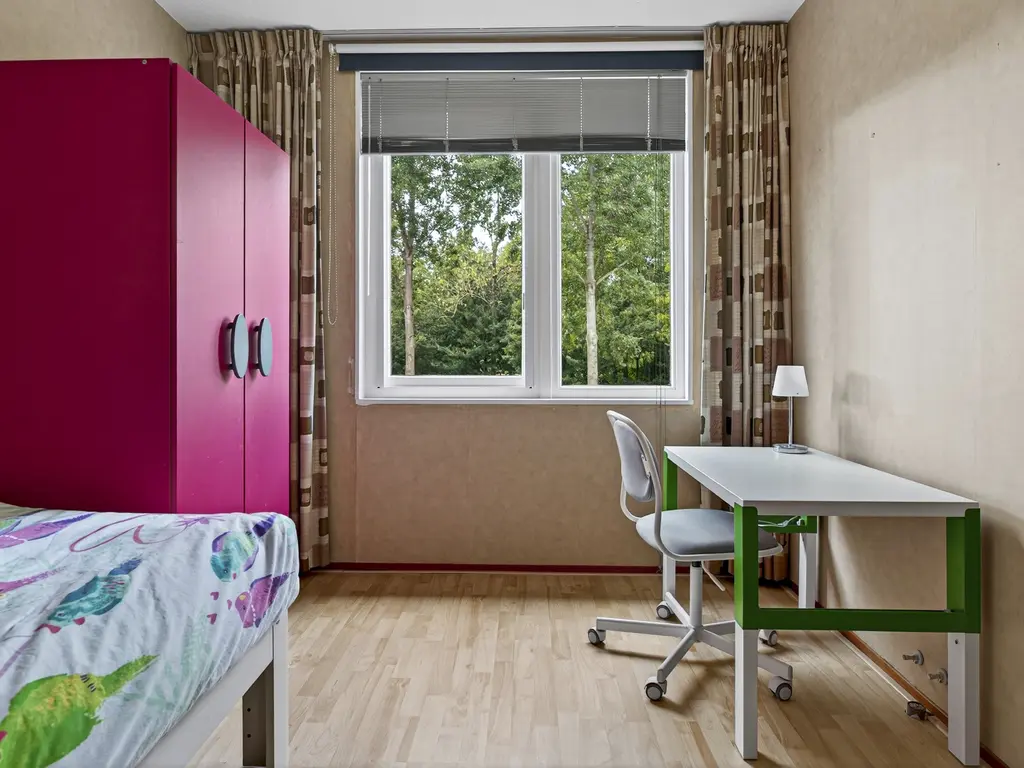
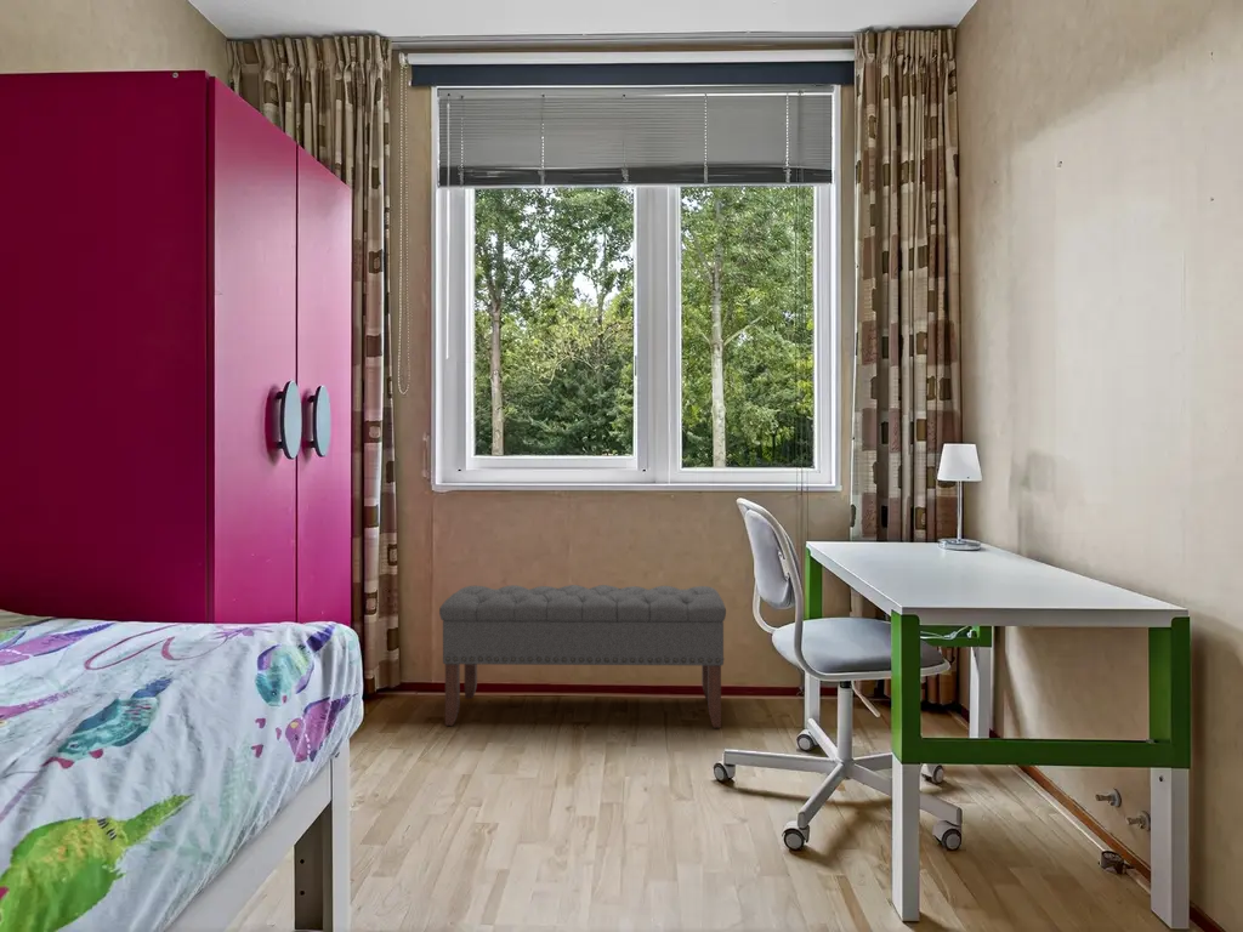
+ bench [438,584,727,728]
